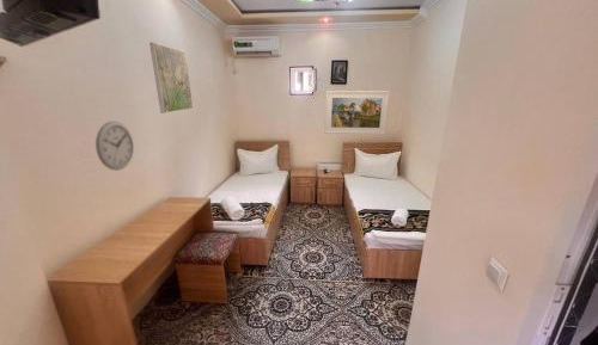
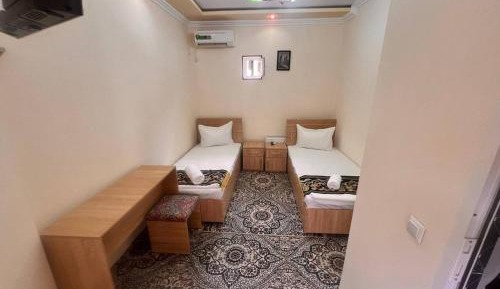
- wall clock [94,121,135,172]
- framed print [148,42,194,115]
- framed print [324,90,391,135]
